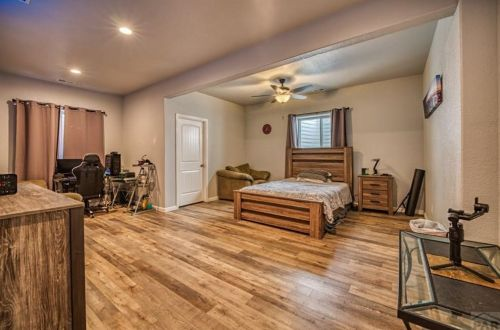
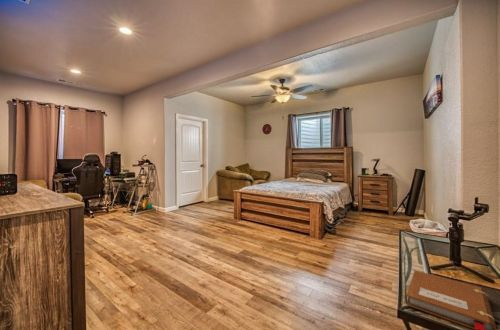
+ notebook [406,269,498,330]
